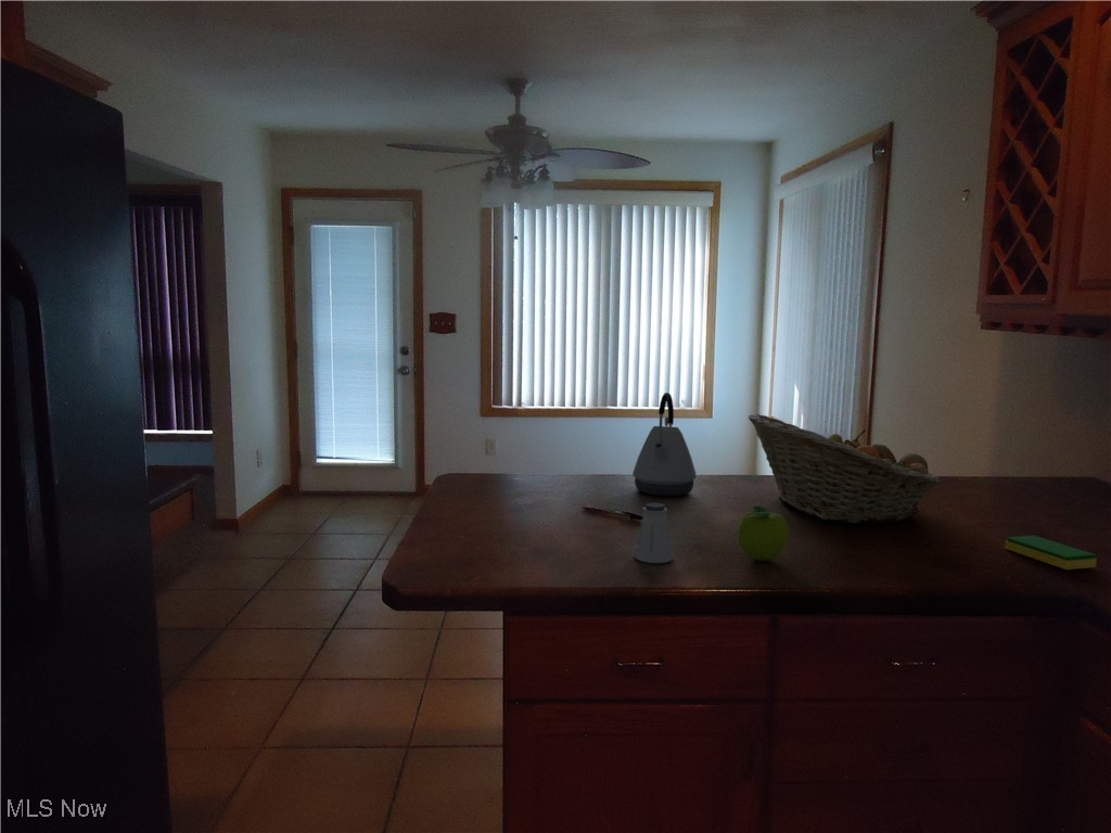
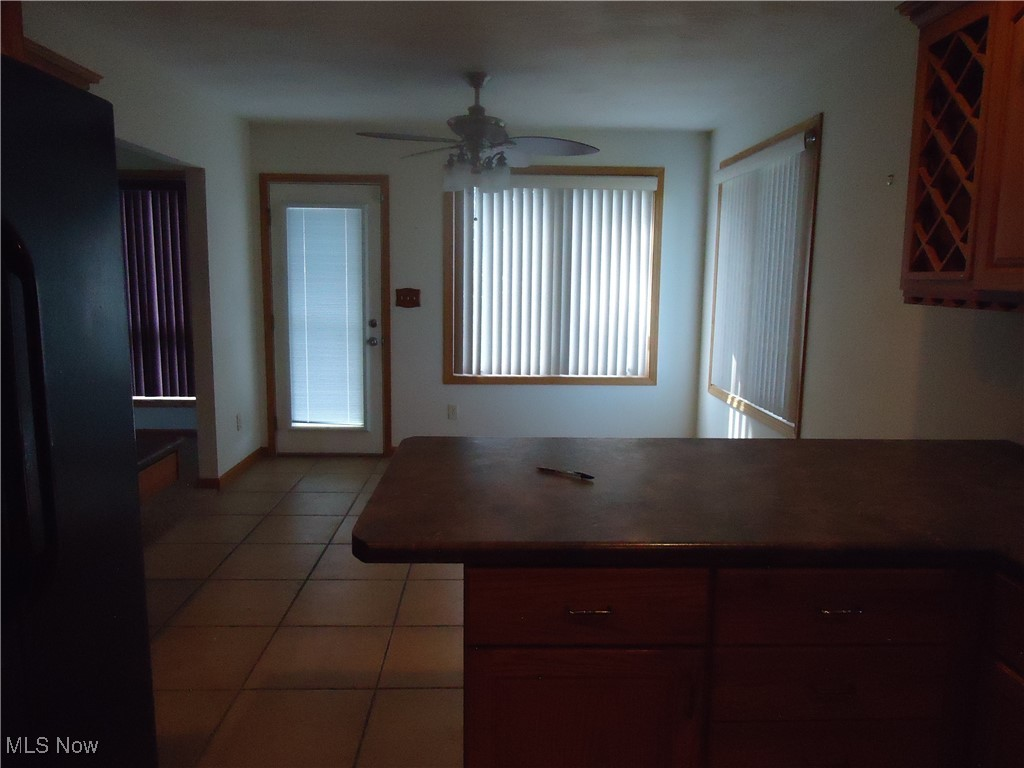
- saltshaker [634,502,675,564]
- fruit basket [748,412,942,525]
- fruit [737,504,791,562]
- kettle [631,392,697,497]
- dish sponge [1005,535,1098,571]
